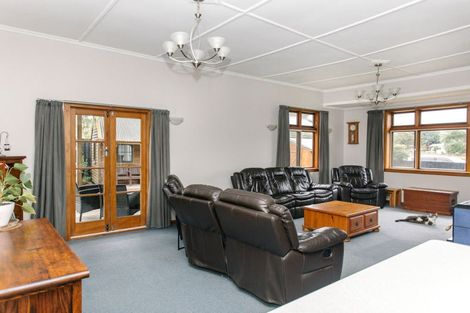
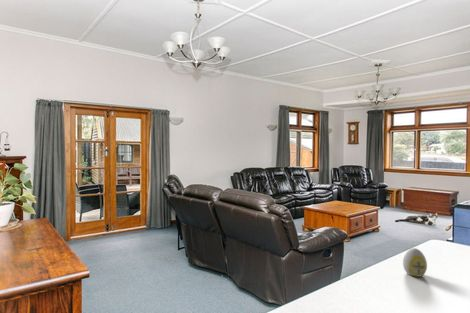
+ decorative egg [402,247,428,278]
